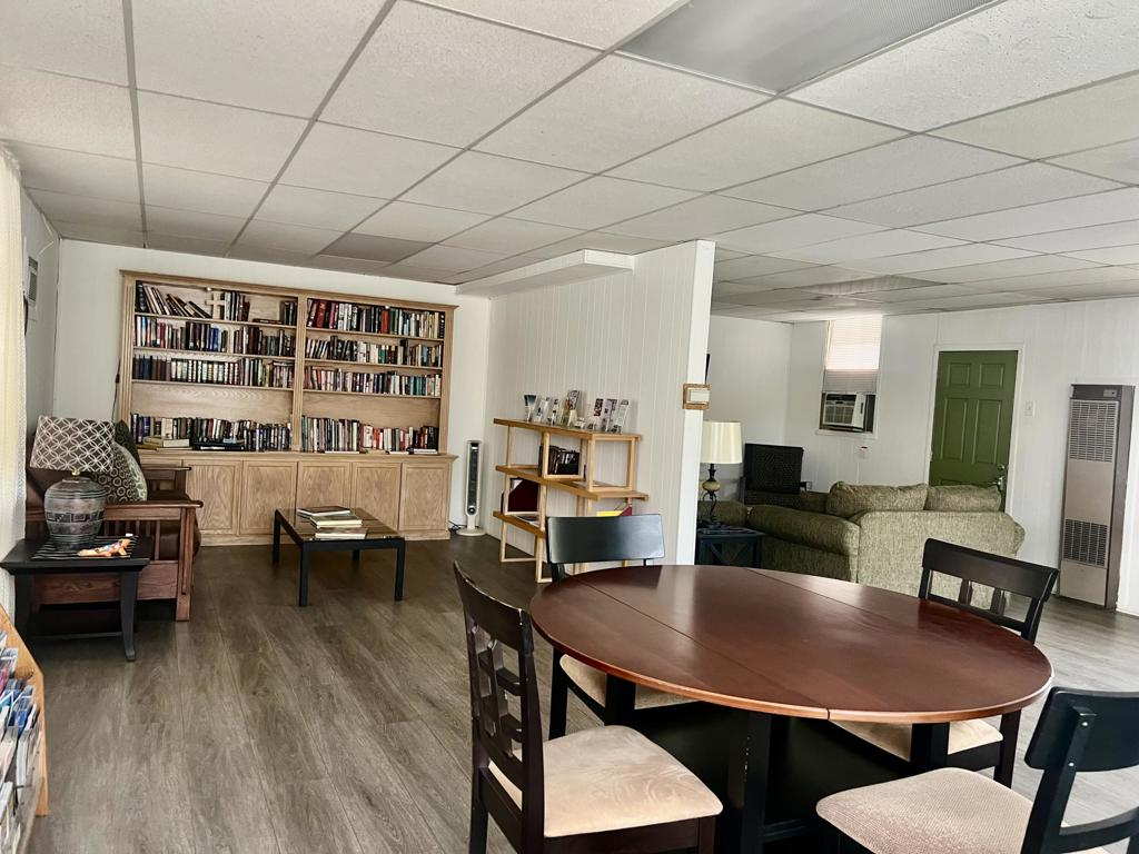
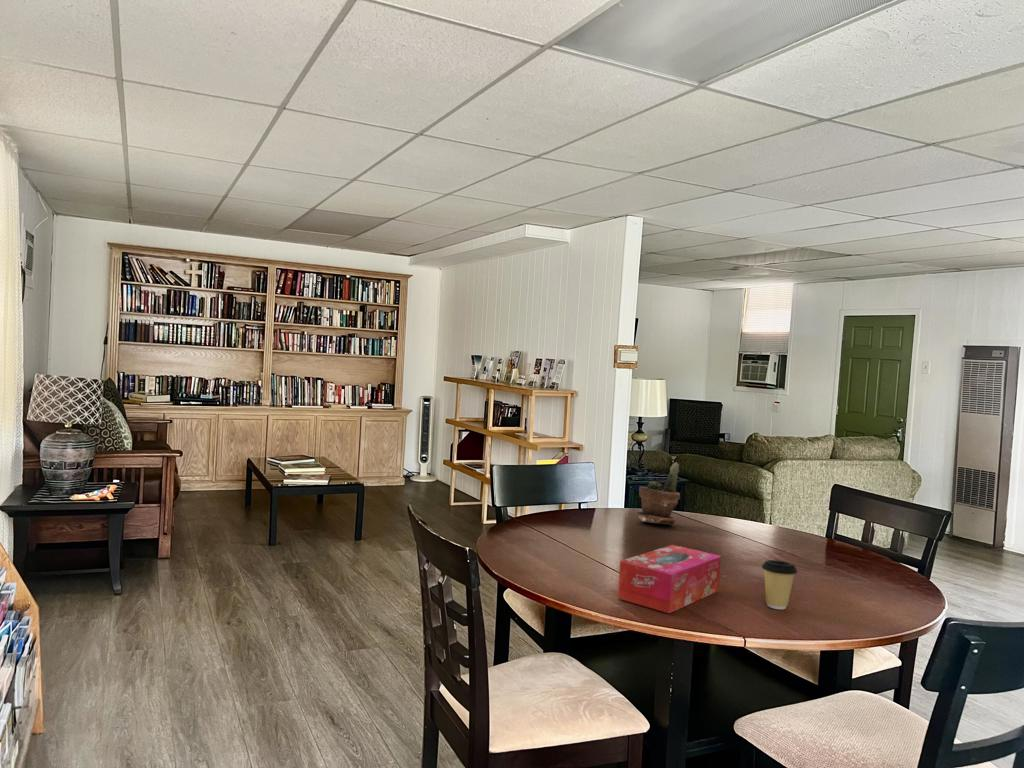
+ tissue box [617,544,722,614]
+ potted plant [636,462,681,526]
+ coffee cup [761,559,798,610]
